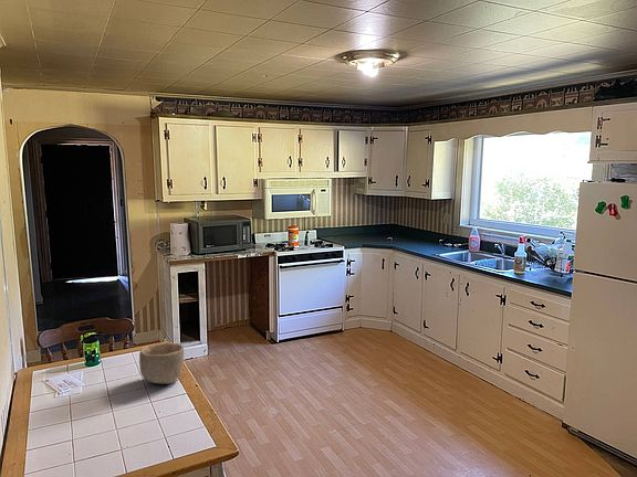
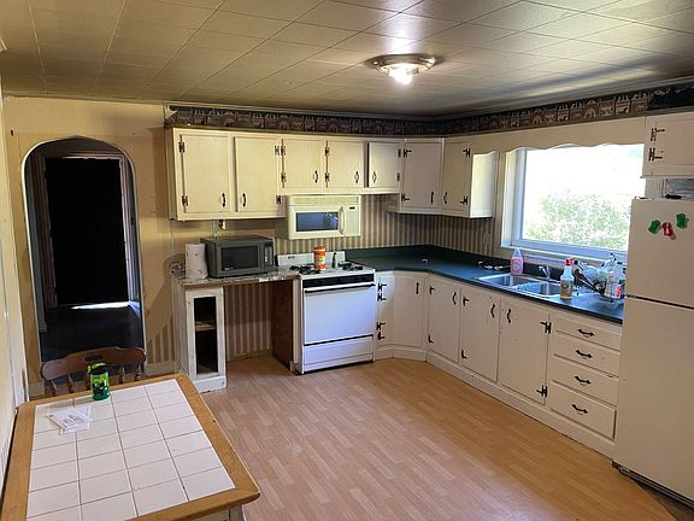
- bowl [138,342,185,385]
